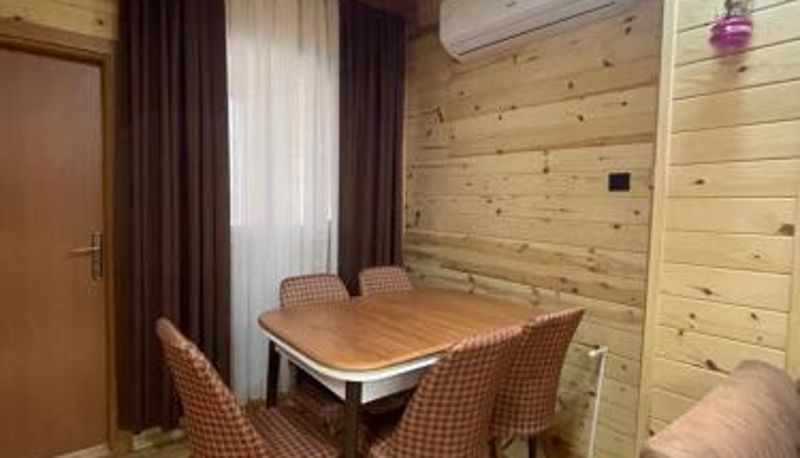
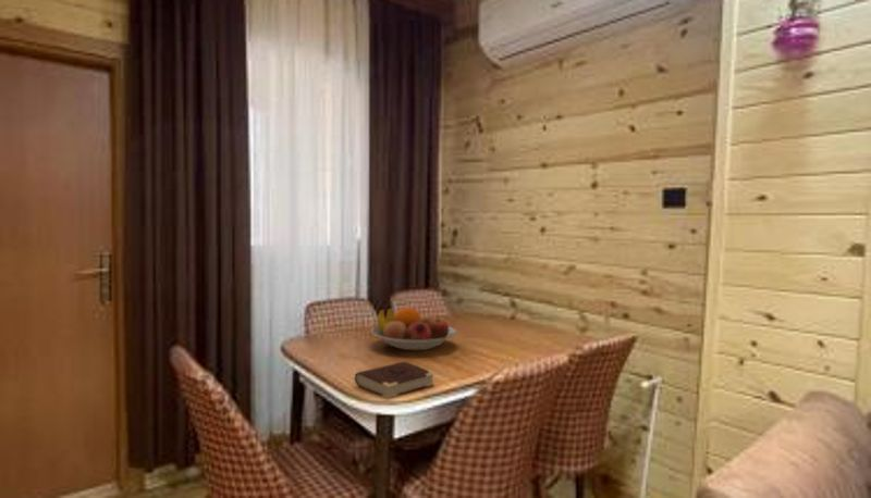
+ book [354,360,436,399]
+ fruit bowl [370,307,458,351]
